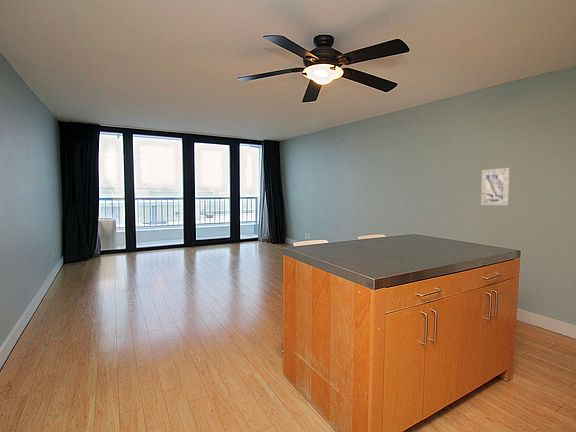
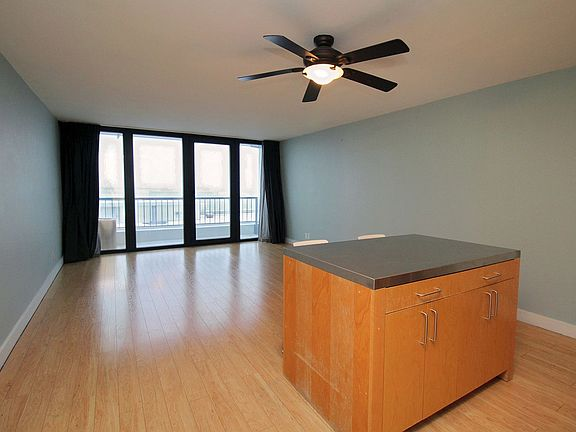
- wall art [480,167,511,206]
